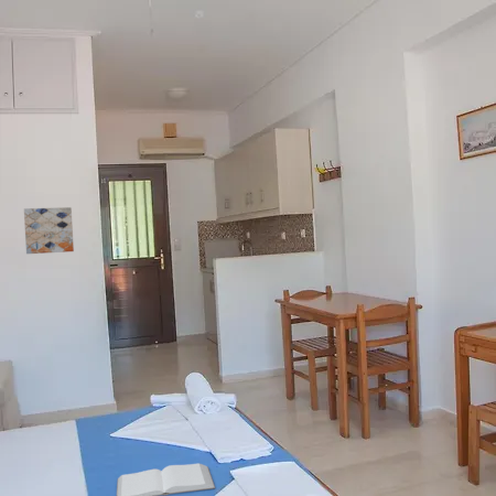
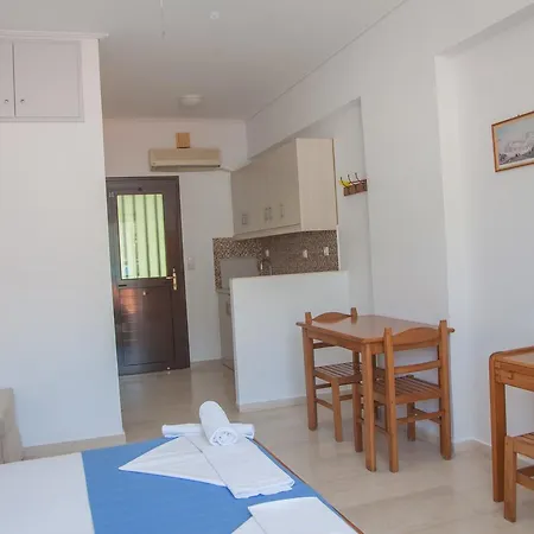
- wall art [23,206,75,255]
- book [116,463,216,496]
